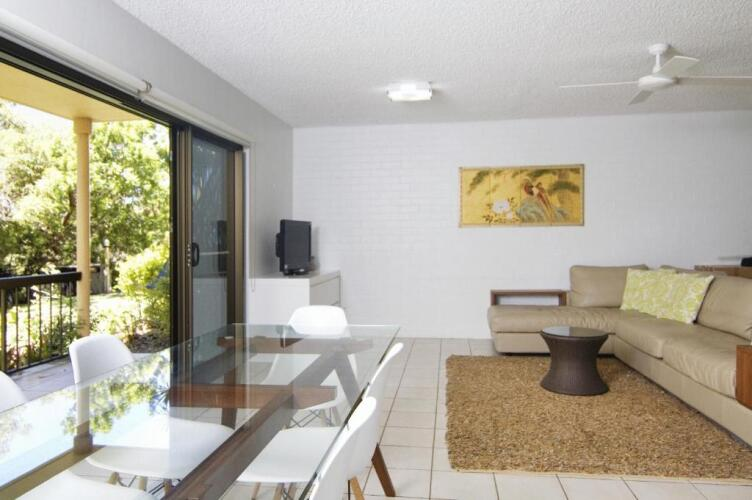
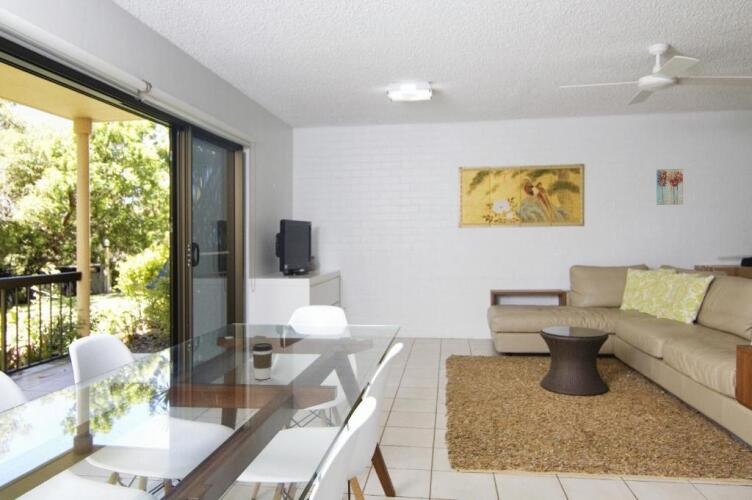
+ wall art [656,168,684,206]
+ coffee cup [251,342,274,380]
